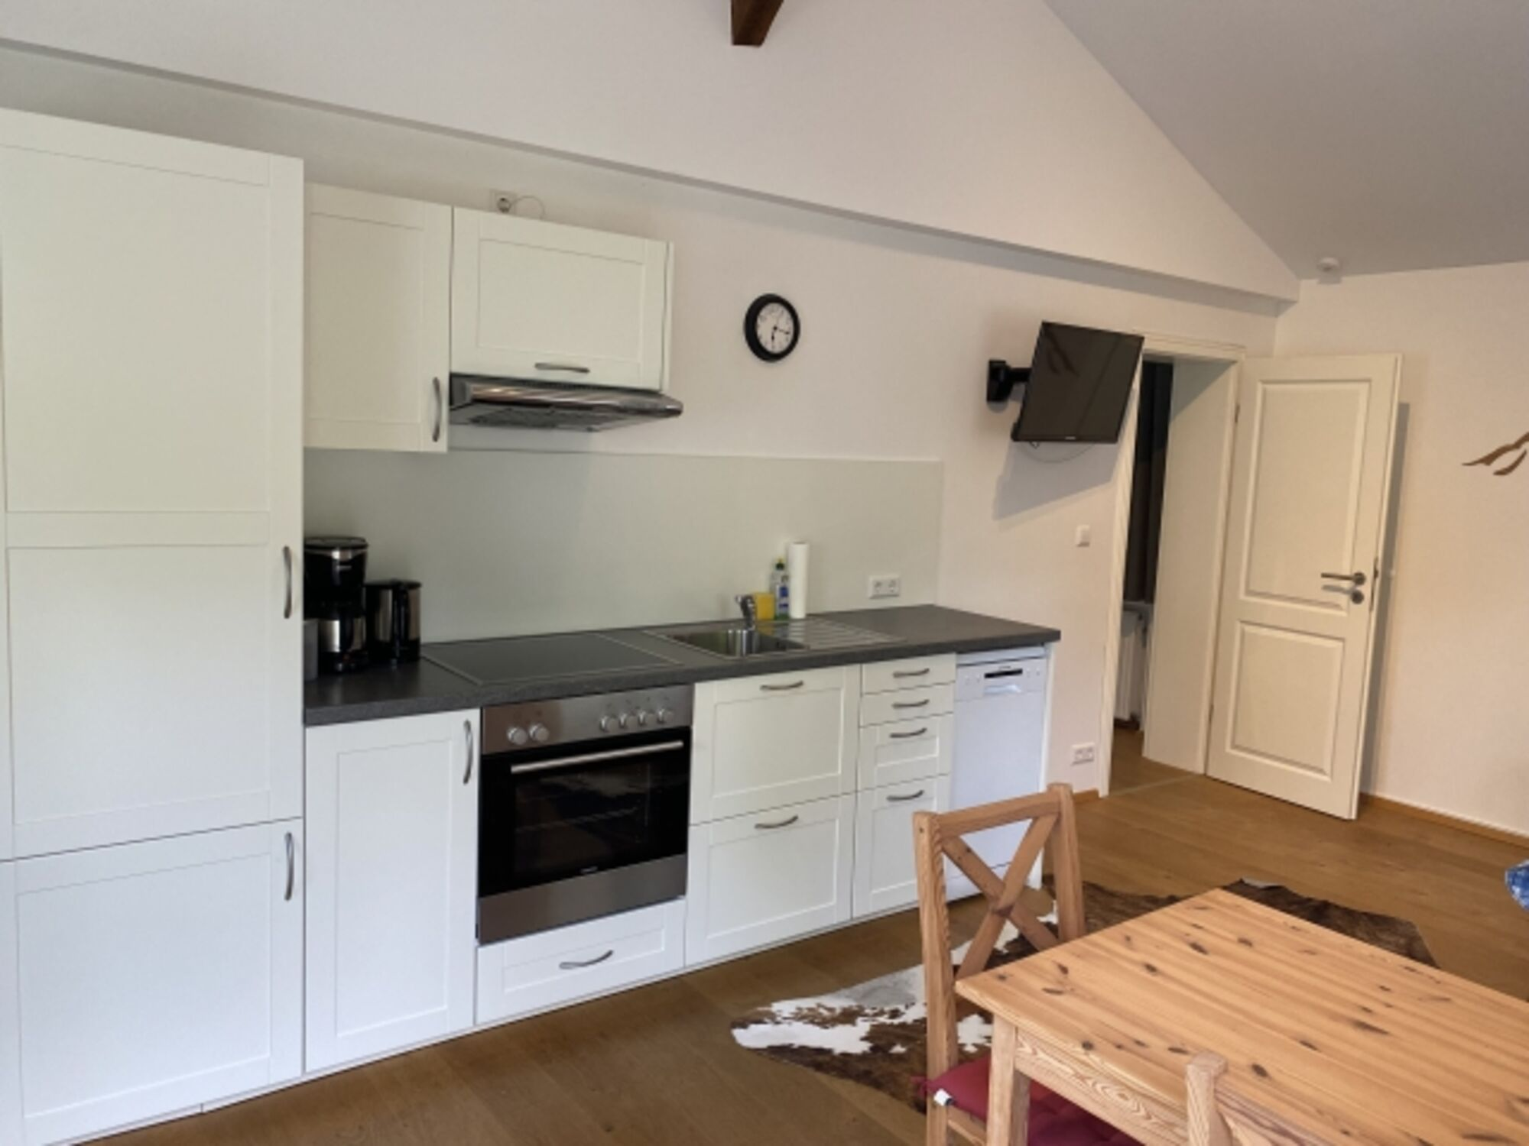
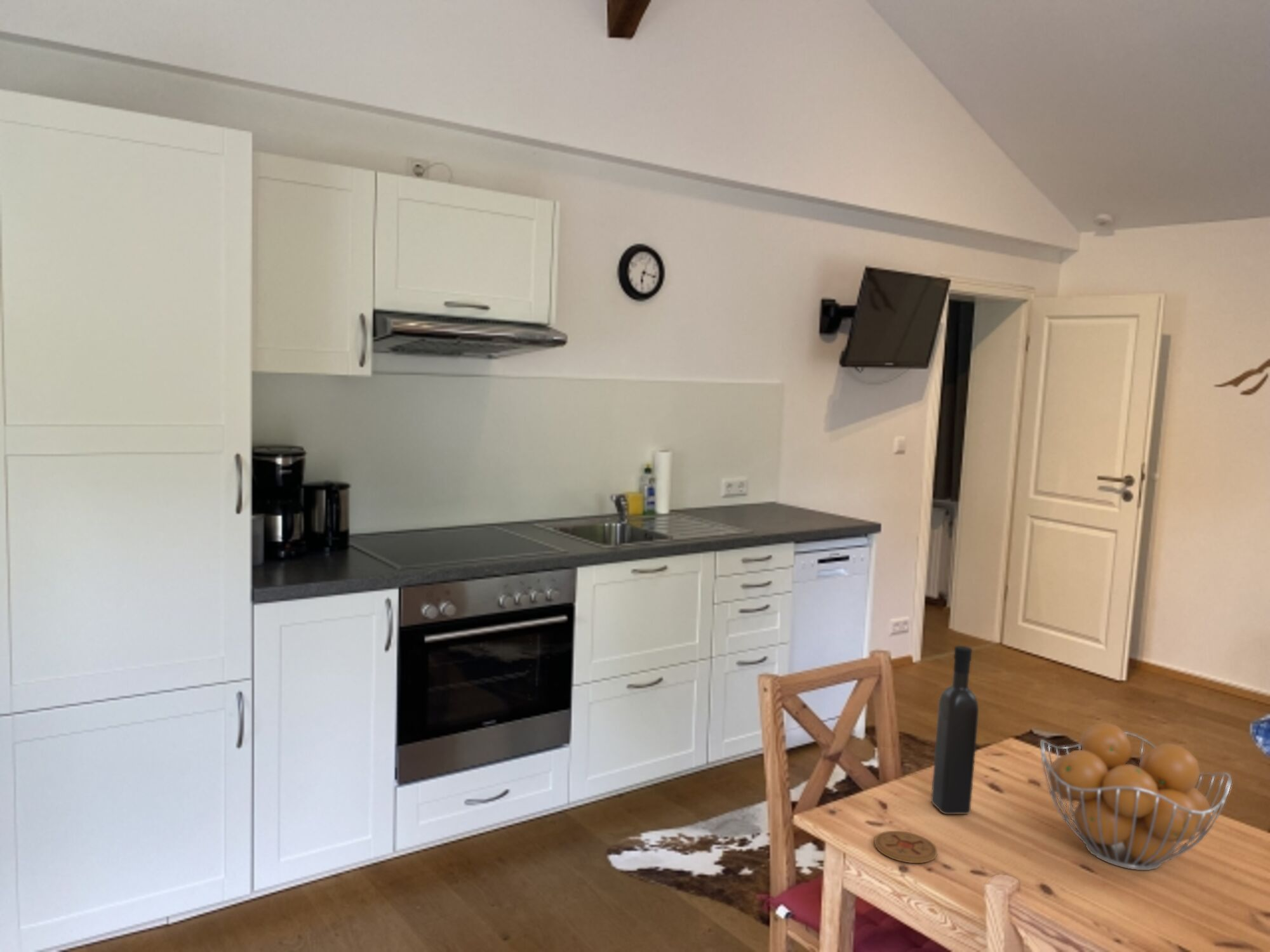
+ fruit basket [1039,722,1233,871]
+ coaster [874,830,938,864]
+ wine bottle [930,645,980,815]
